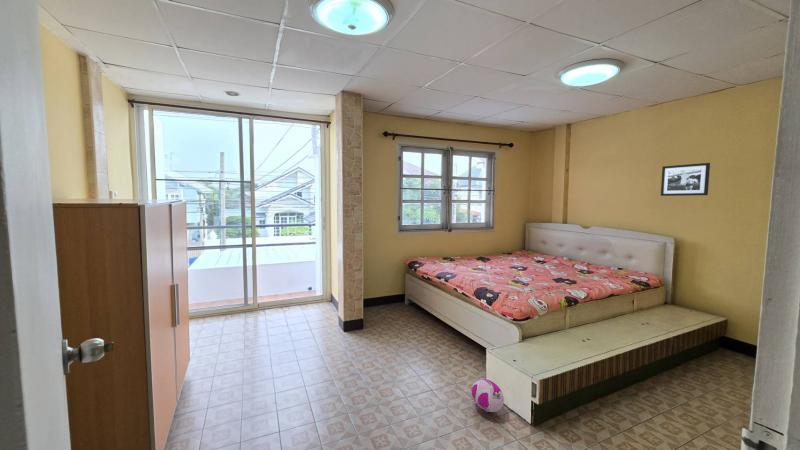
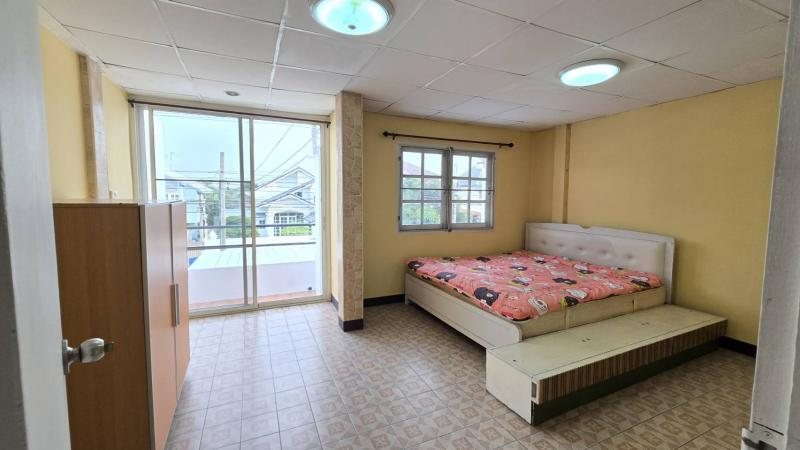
- picture frame [660,162,711,197]
- ball [471,377,505,413]
